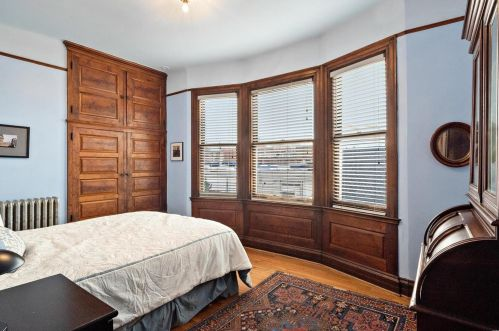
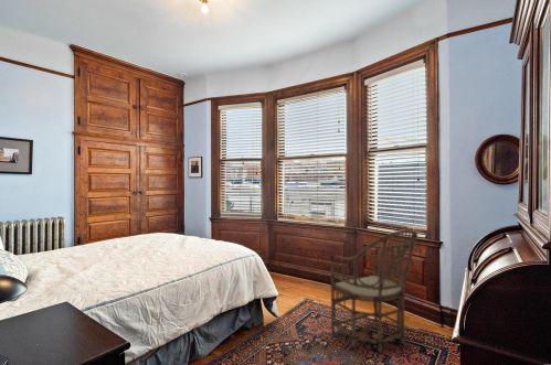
+ armchair [329,228,418,354]
